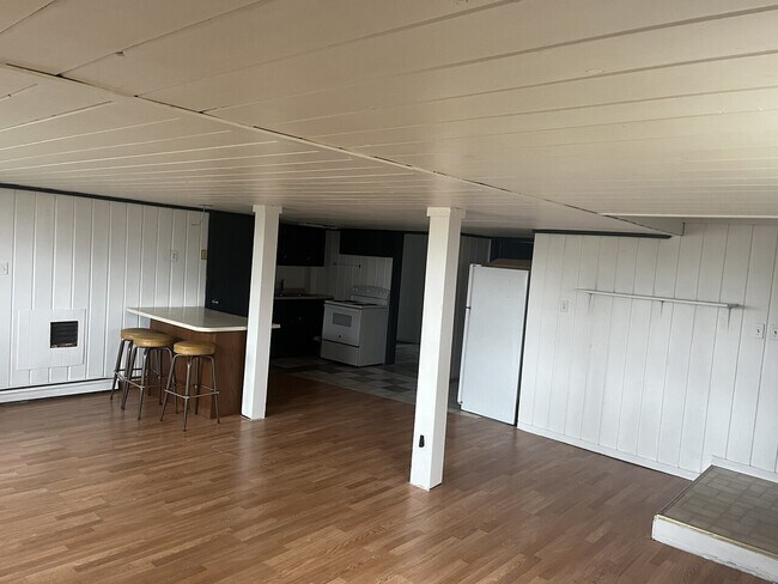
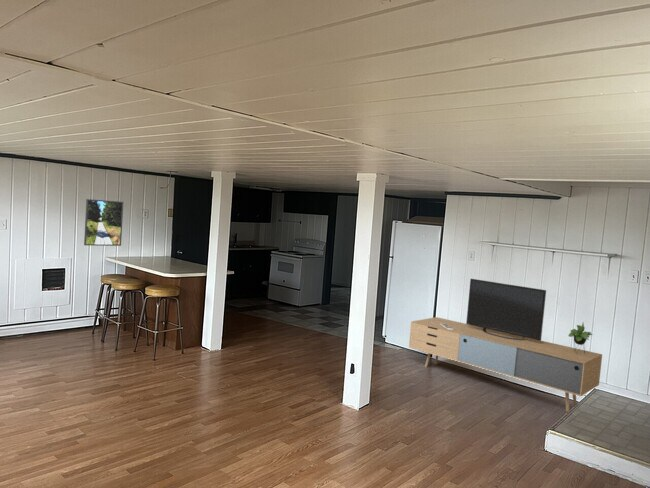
+ media console [408,278,603,413]
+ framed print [83,198,124,247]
